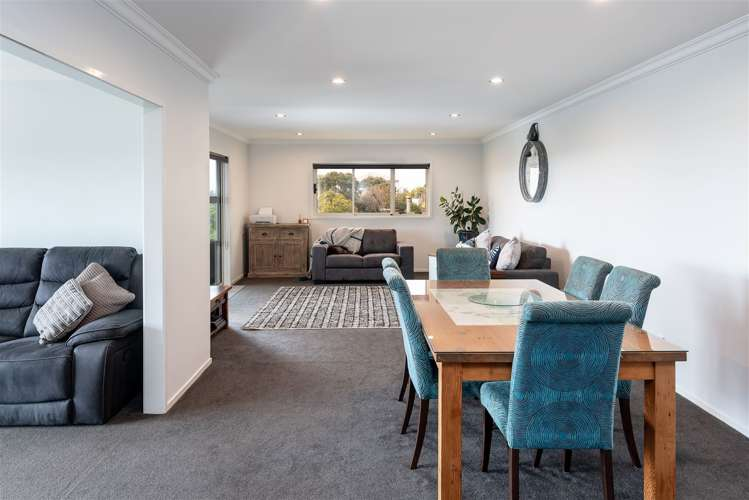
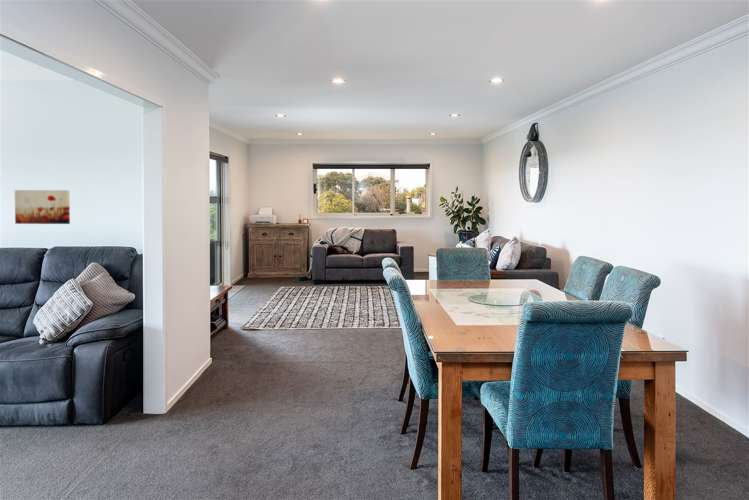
+ wall art [14,189,71,225]
